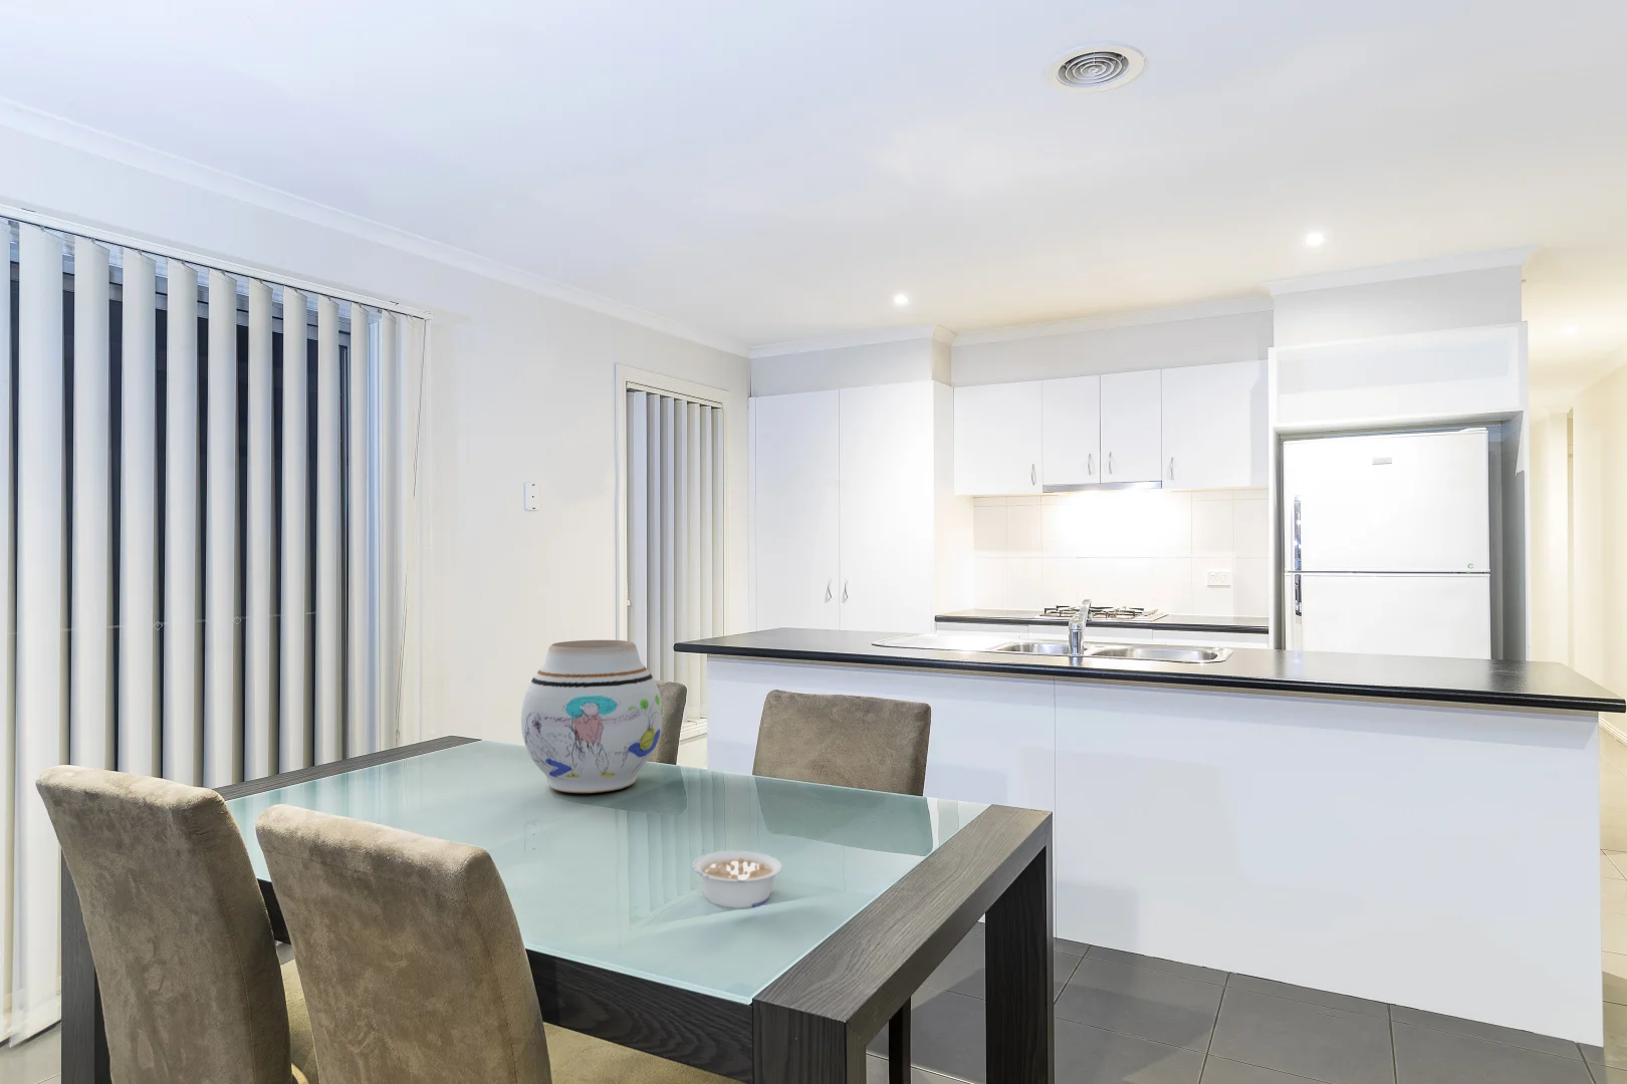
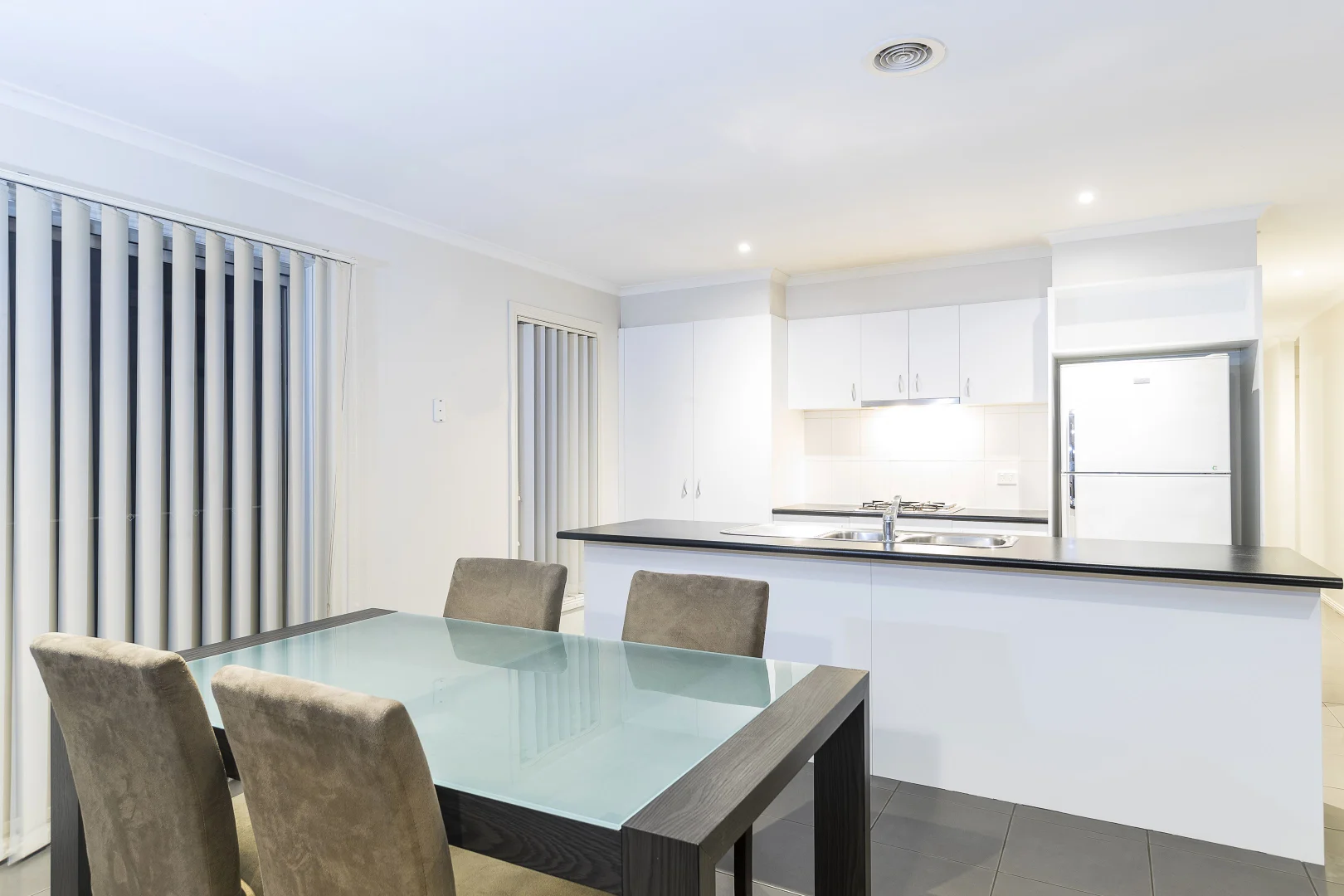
- vase [521,639,663,794]
- legume [692,851,783,910]
